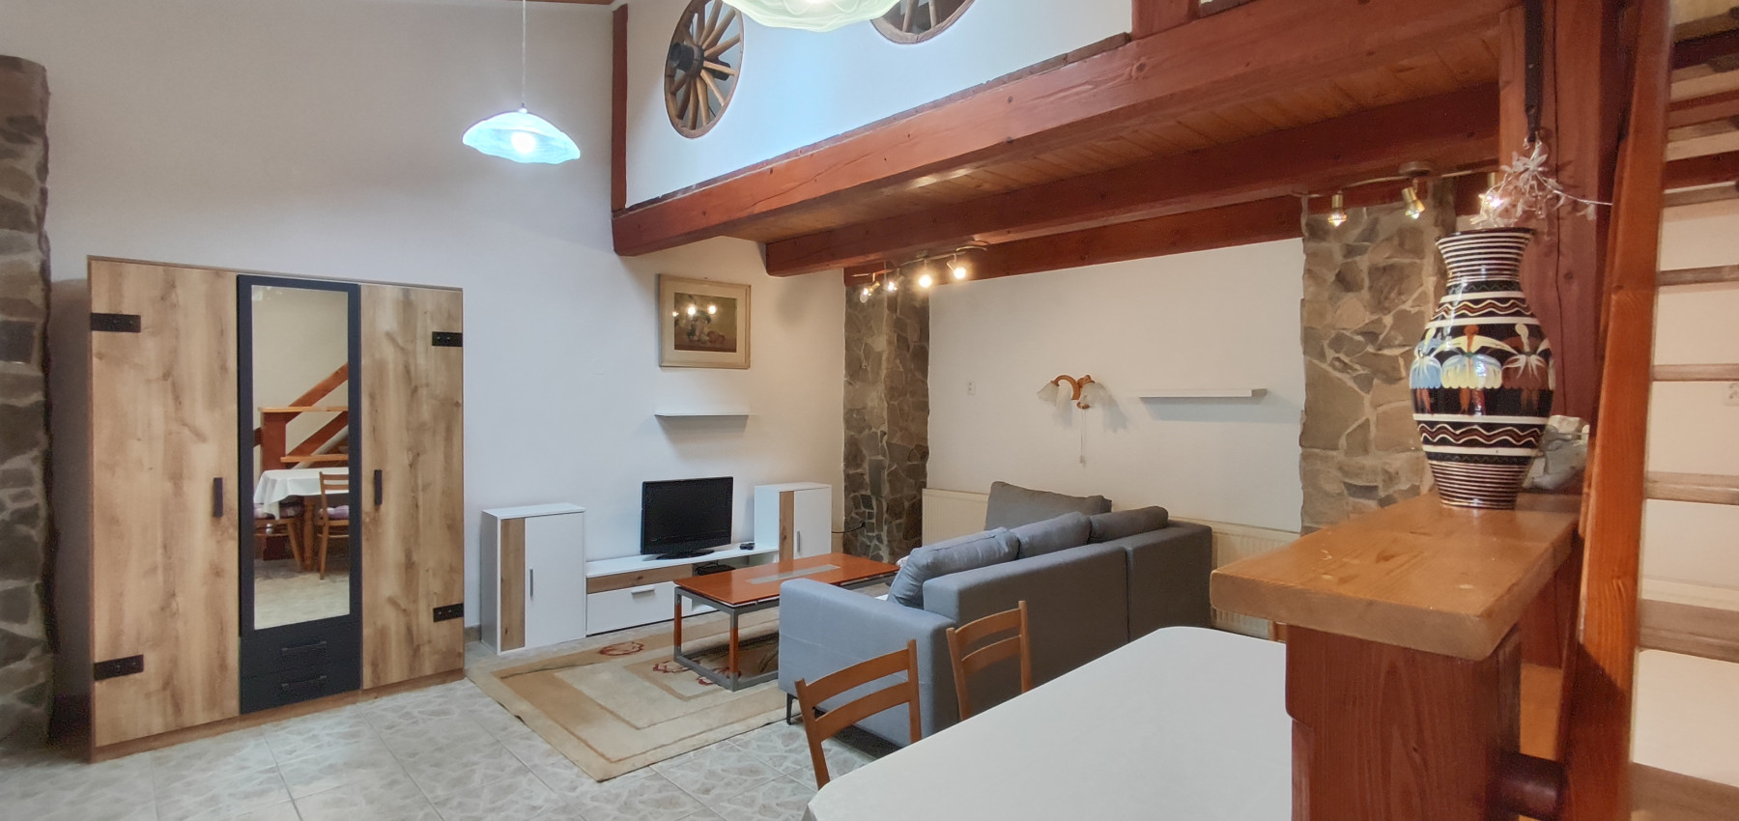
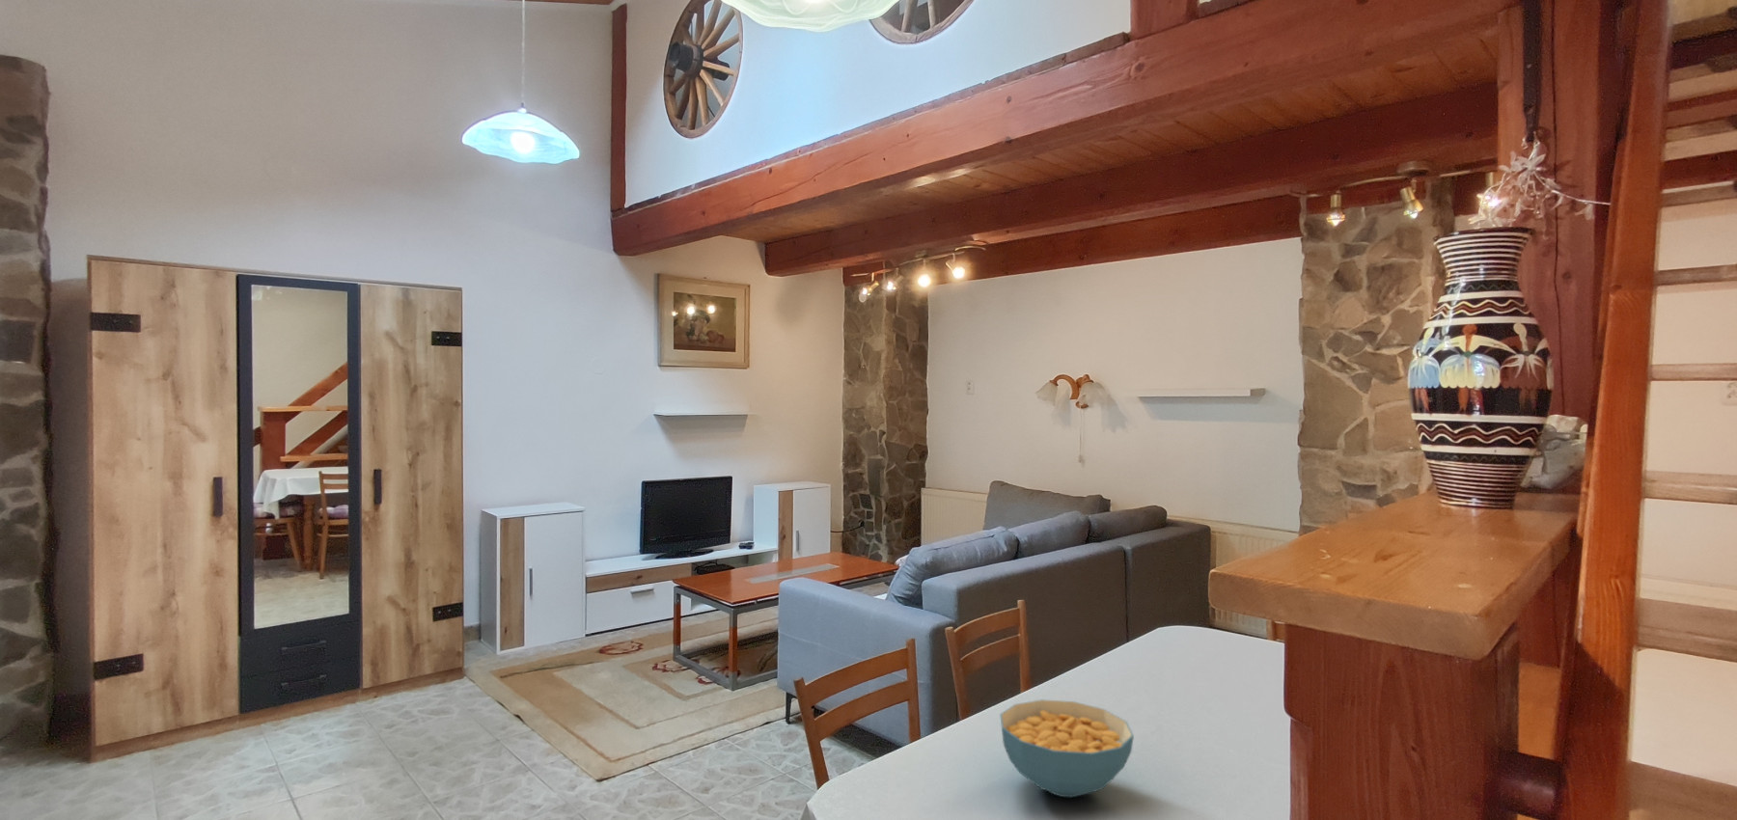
+ cereal bowl [999,698,1134,799]
